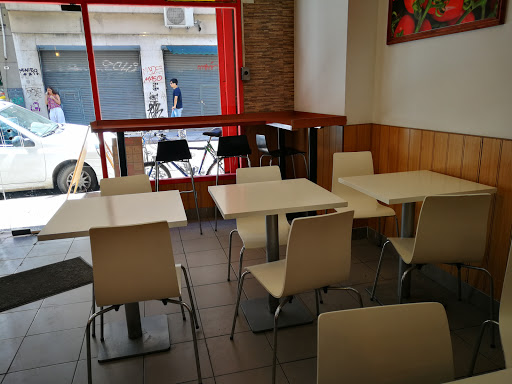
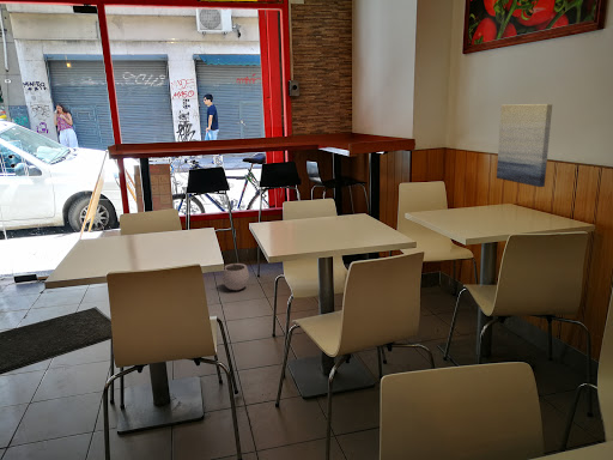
+ wall art [496,103,553,188]
+ plant pot [221,258,250,291]
